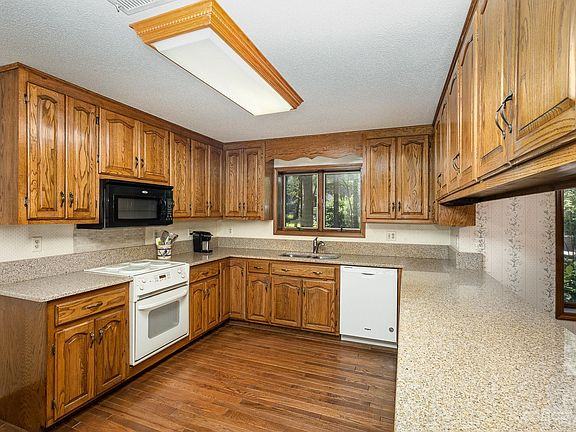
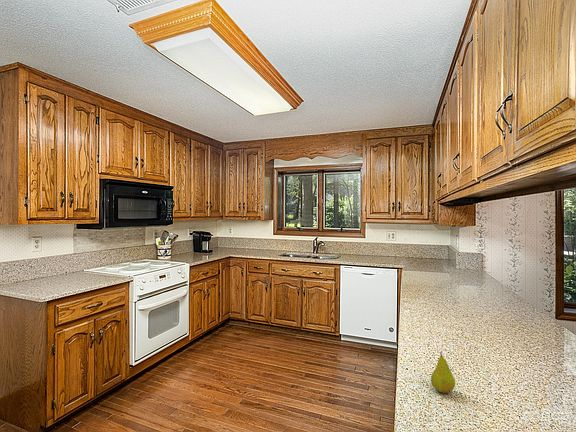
+ fruit [430,350,456,394]
